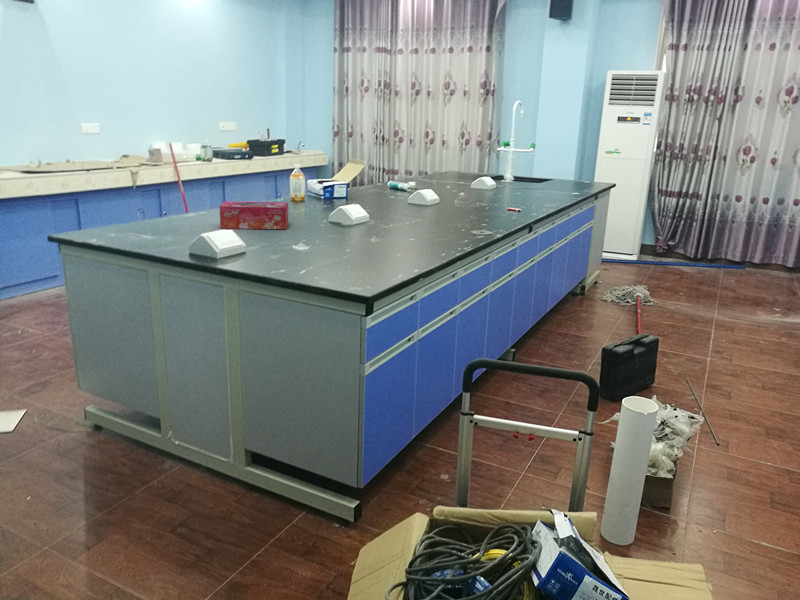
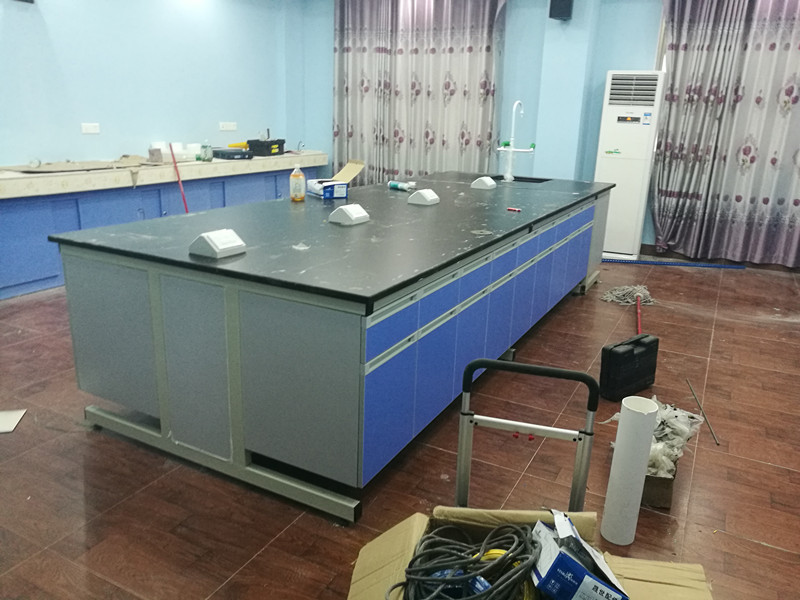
- tissue box [218,200,289,230]
